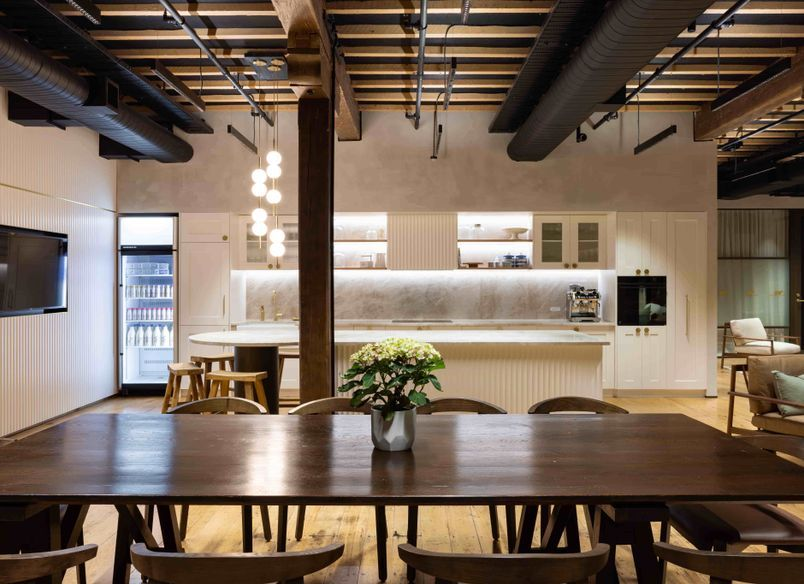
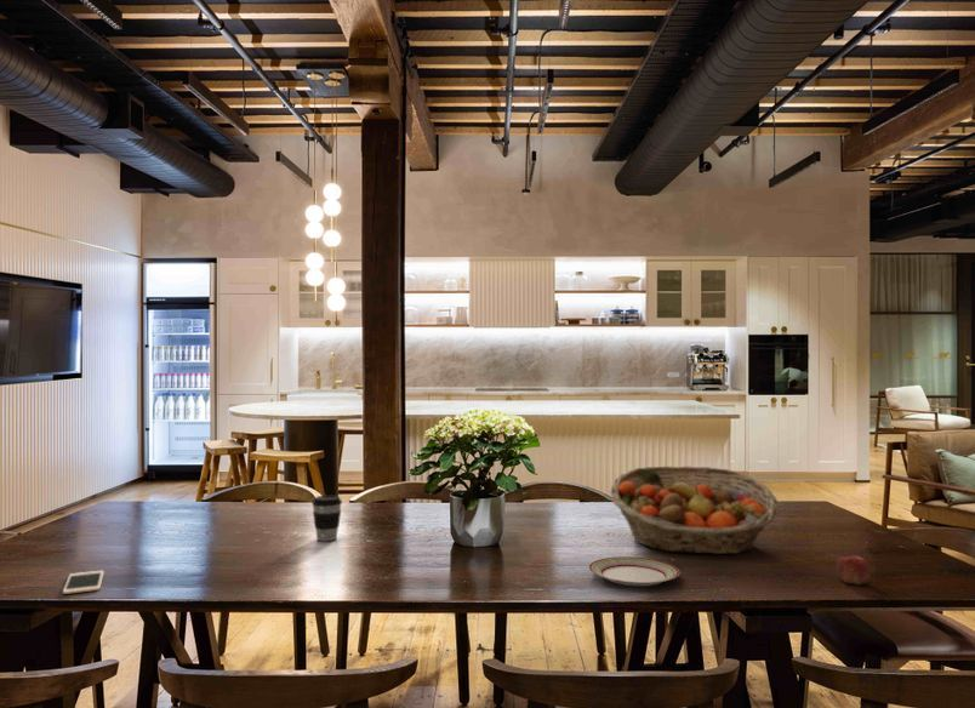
+ fruit basket [610,466,781,555]
+ apple [834,555,872,586]
+ cell phone [62,570,106,595]
+ plate [588,555,680,587]
+ coffee cup [310,495,343,542]
